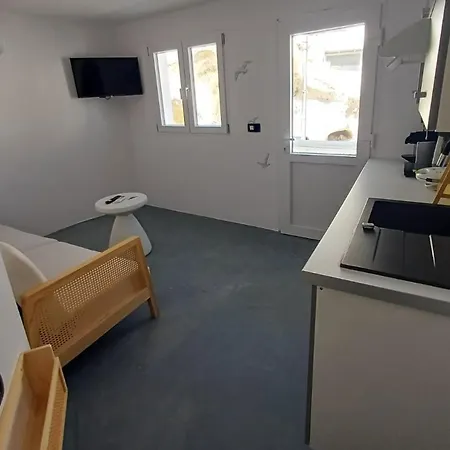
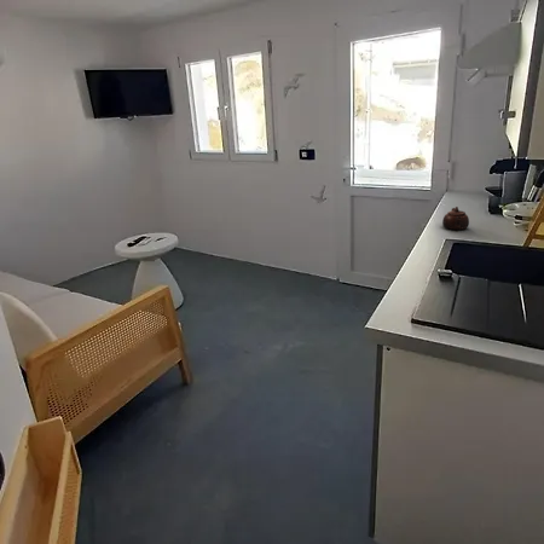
+ teapot [441,206,470,231]
